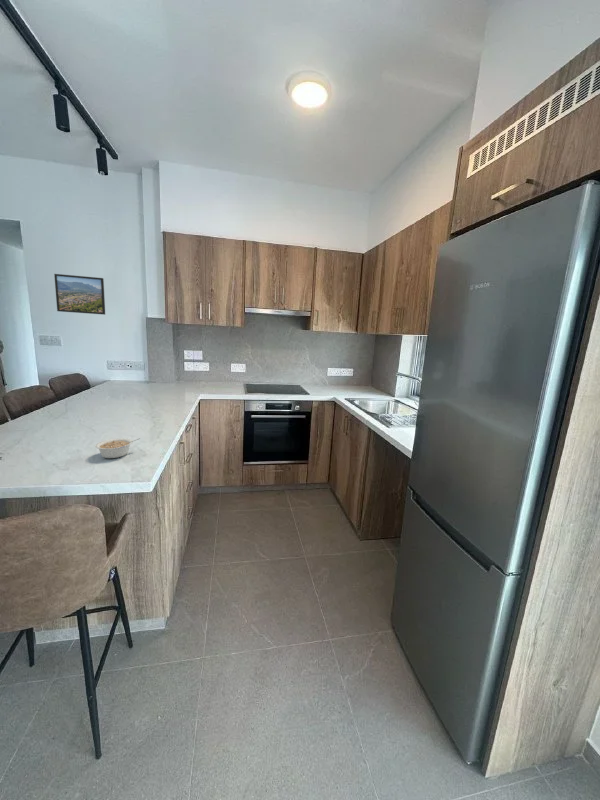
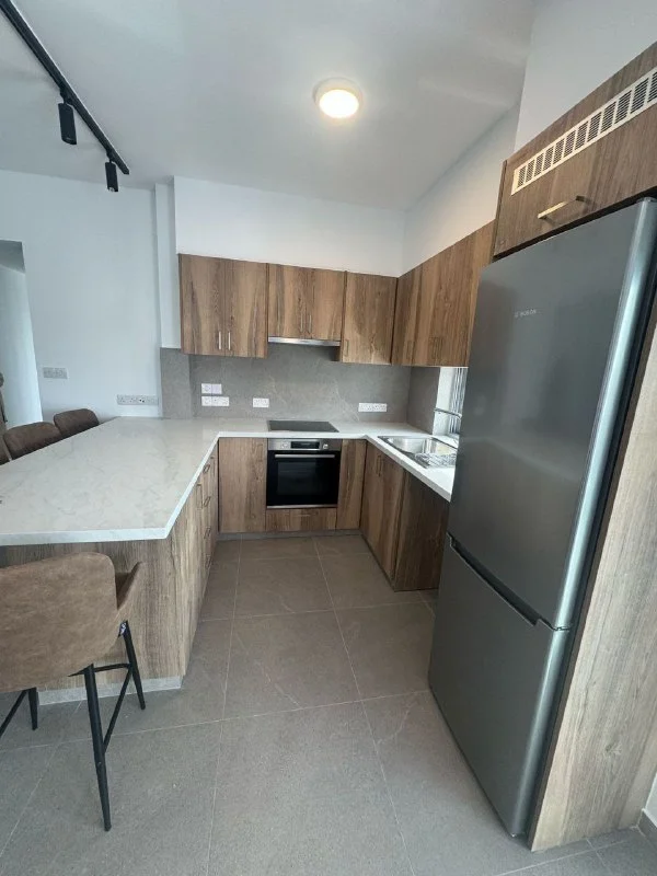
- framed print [53,273,106,316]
- legume [94,437,141,459]
